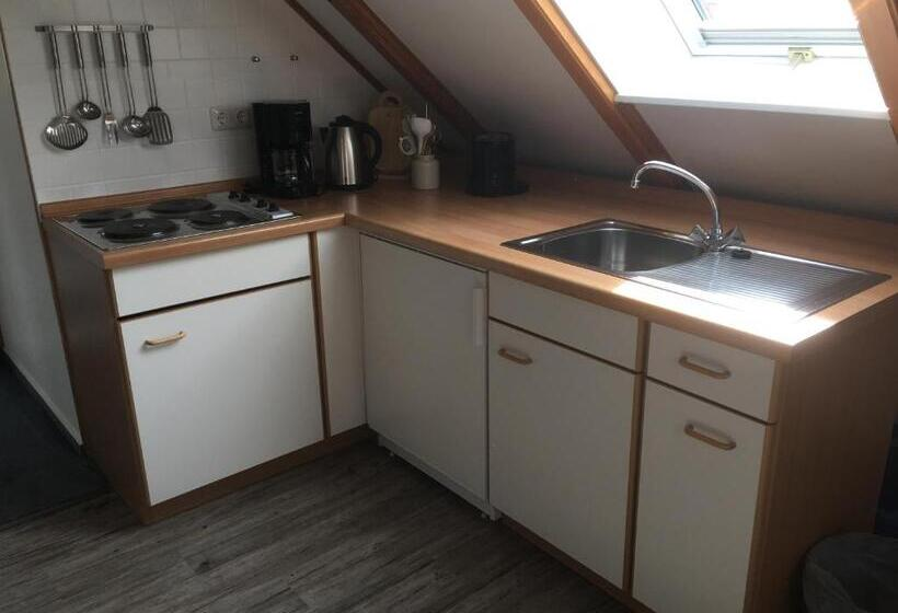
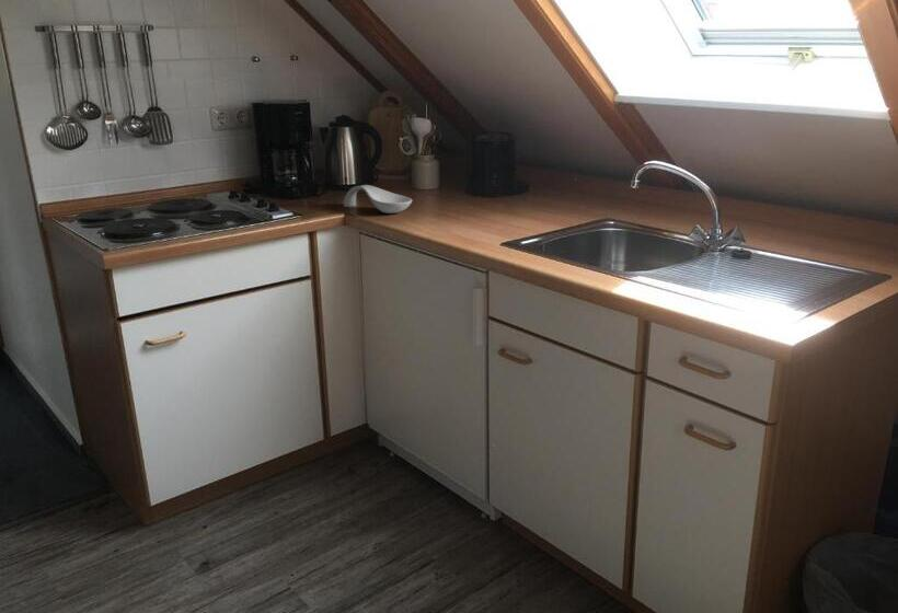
+ spoon rest [343,184,413,215]
